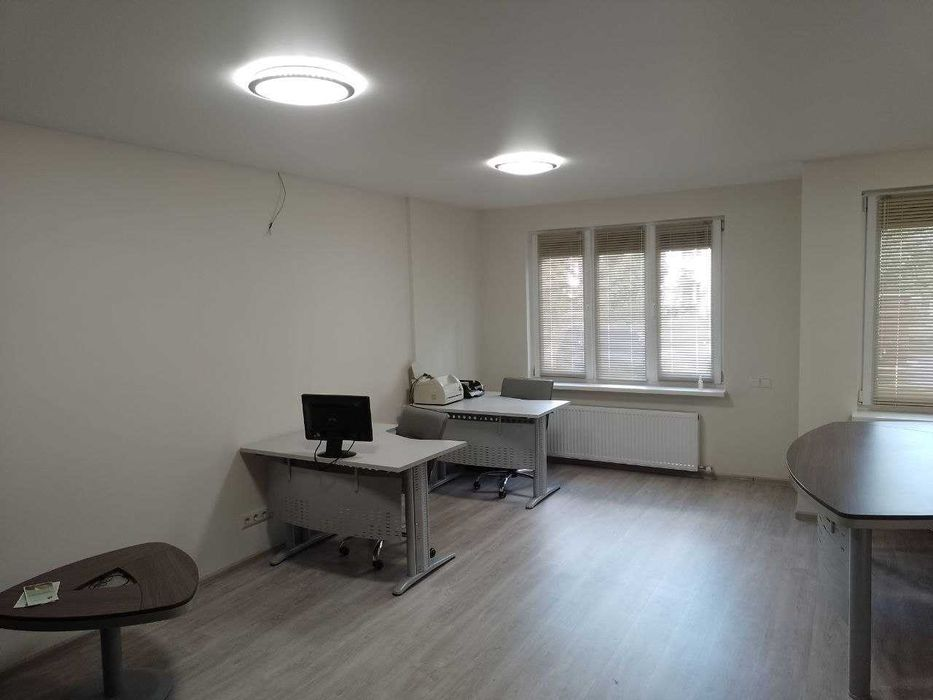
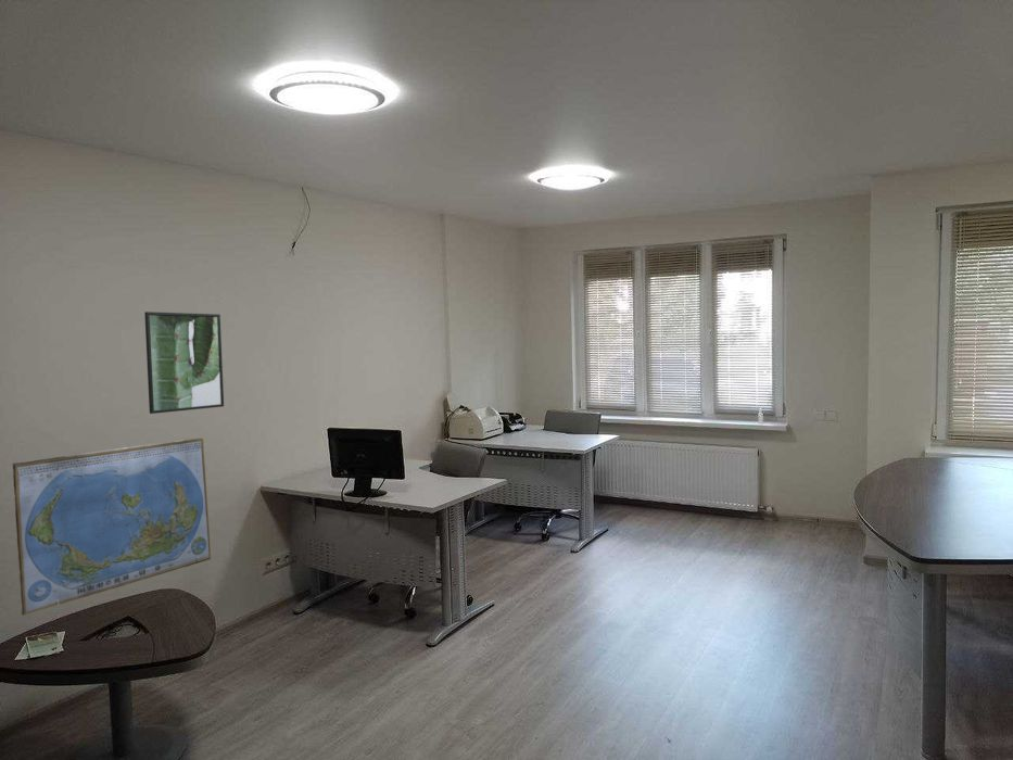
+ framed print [143,311,225,415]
+ world map [12,436,212,617]
